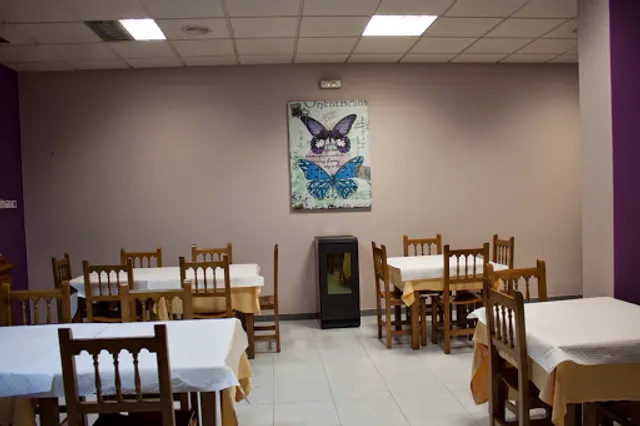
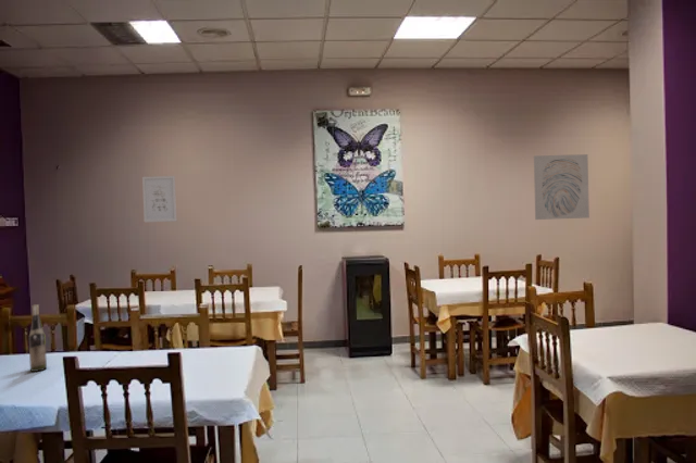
+ wine bottle [28,303,48,373]
+ wall art [533,153,591,221]
+ wall art [141,175,177,223]
